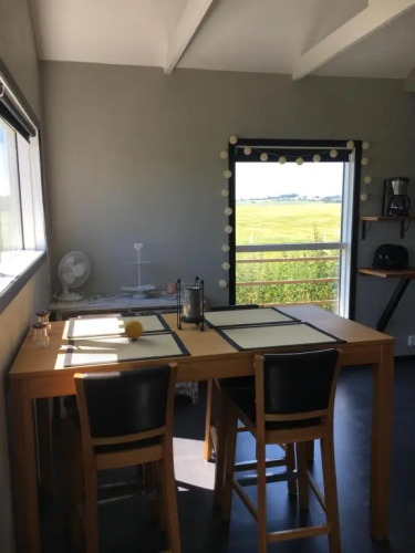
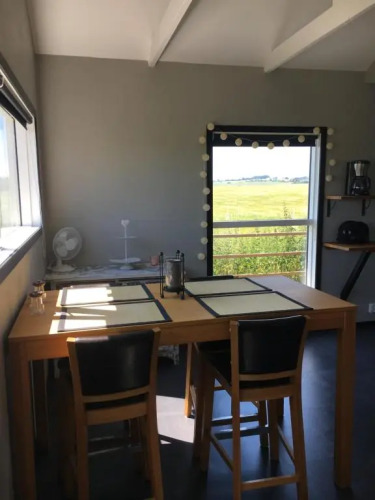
- fruit [124,320,145,341]
